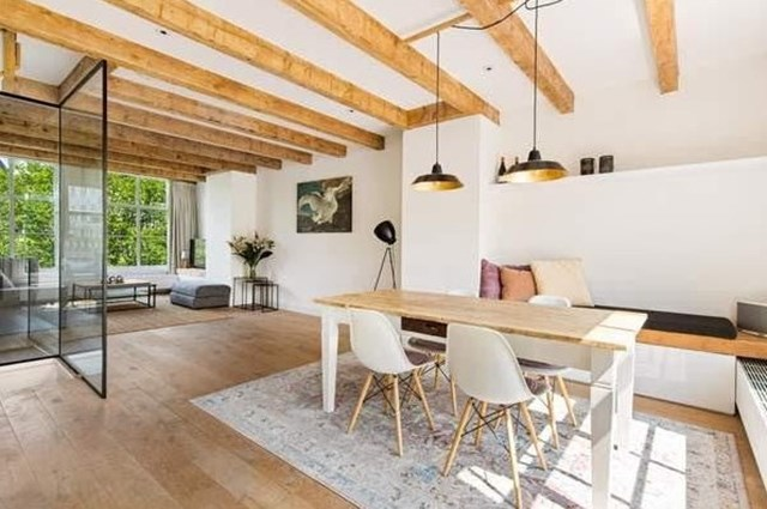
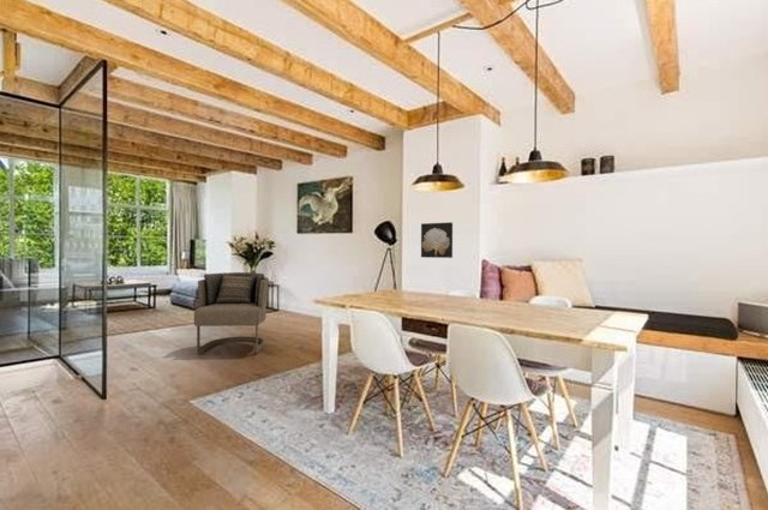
+ armchair [193,271,270,355]
+ wall art [420,221,454,259]
